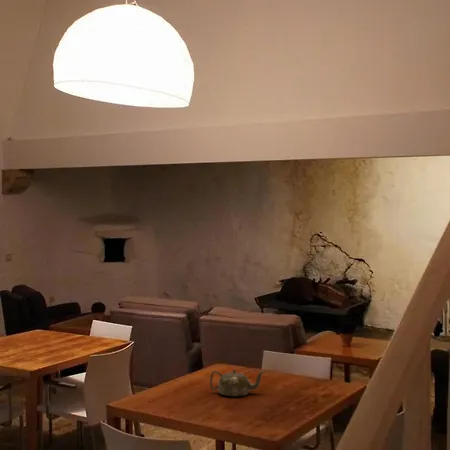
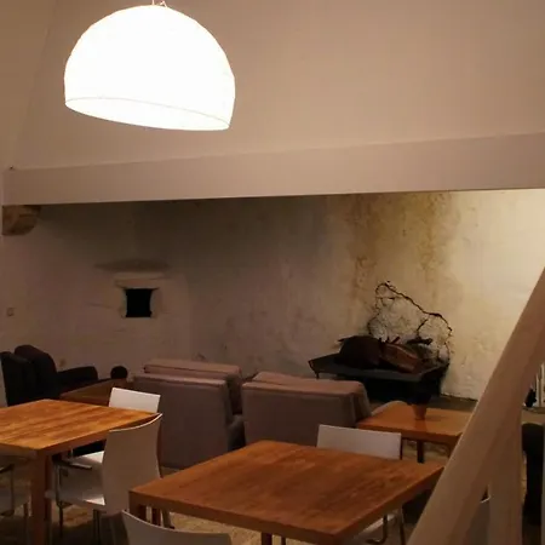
- teapot [209,368,266,397]
